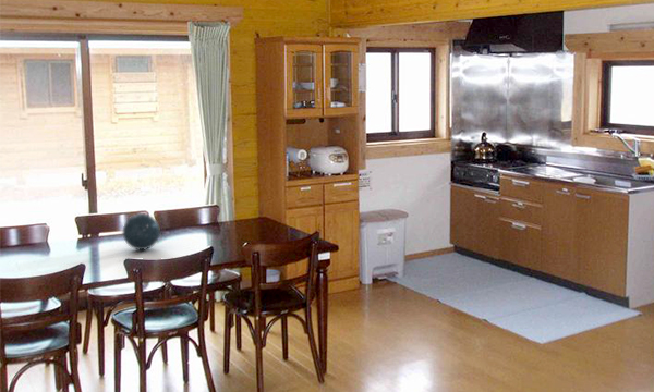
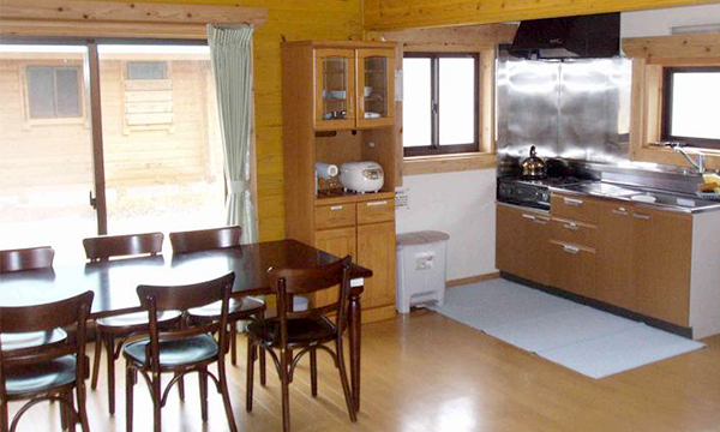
- decorative ball [121,212,161,252]
